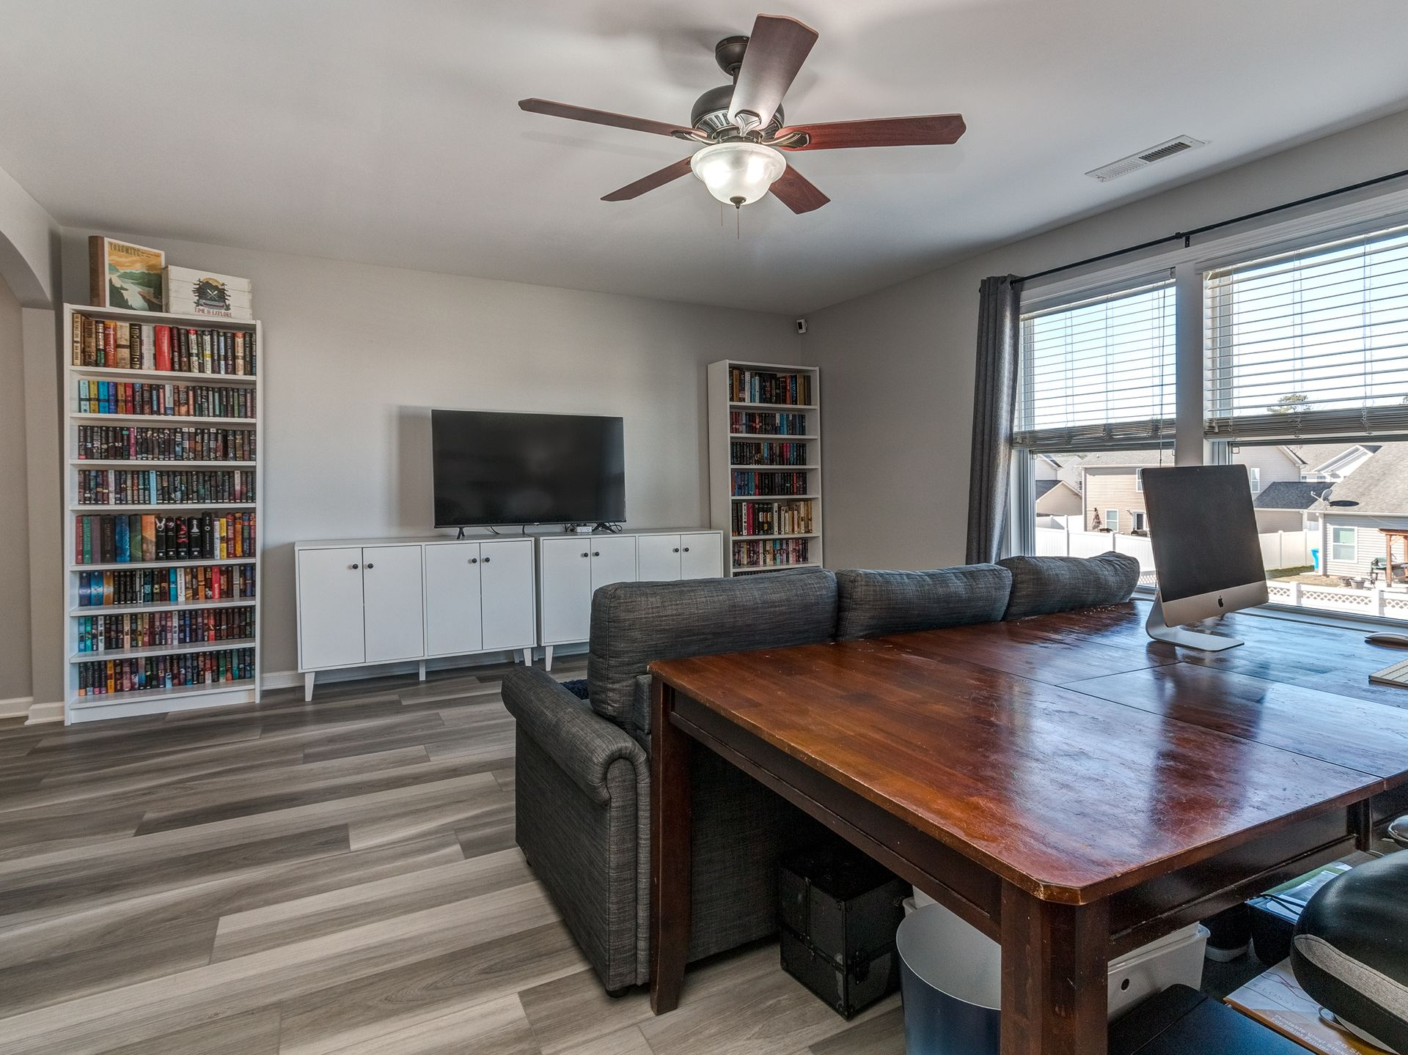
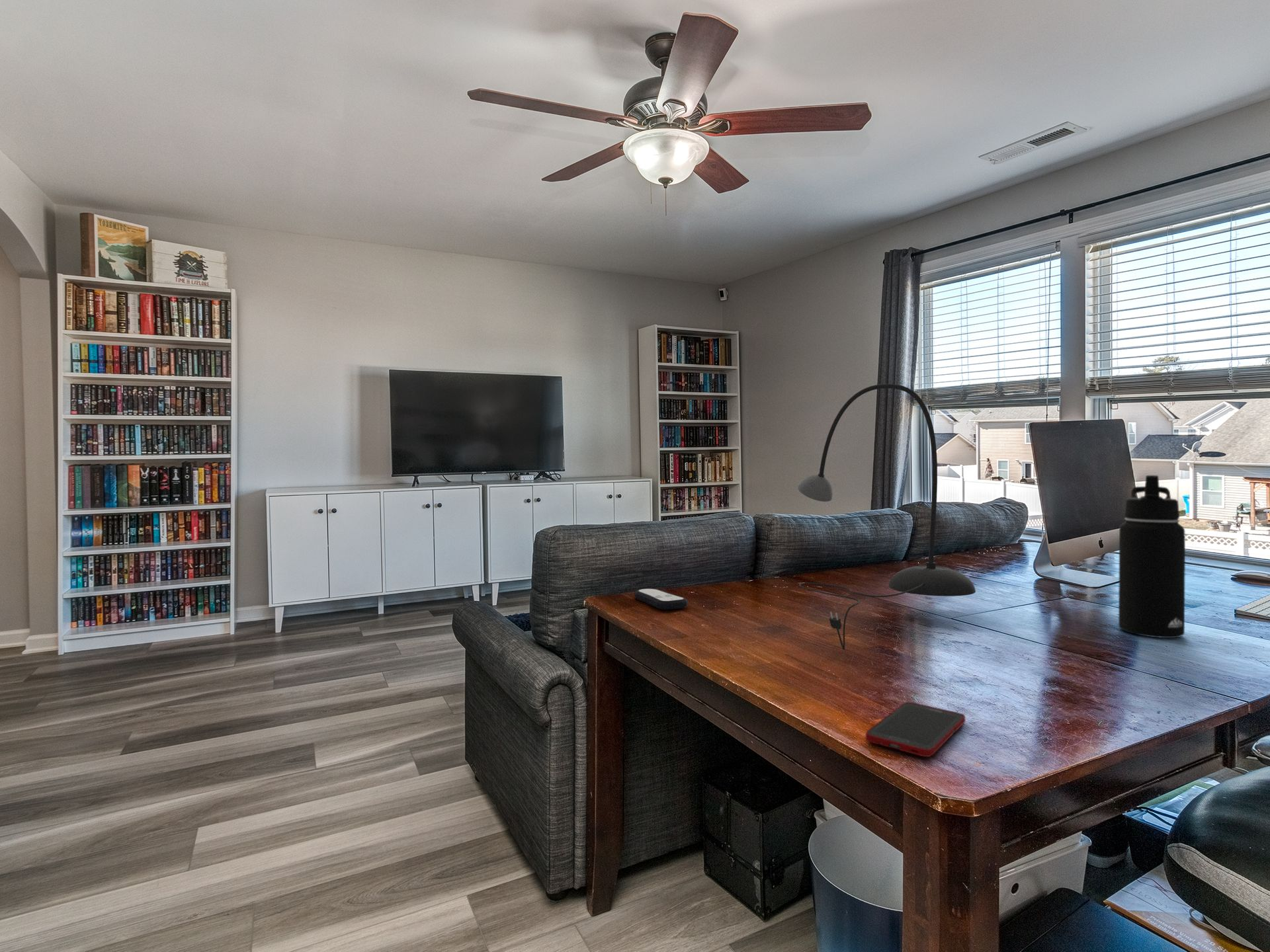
+ remote control [634,588,689,610]
+ cell phone [865,701,966,758]
+ water bottle [1118,475,1186,639]
+ desk lamp [797,383,976,651]
